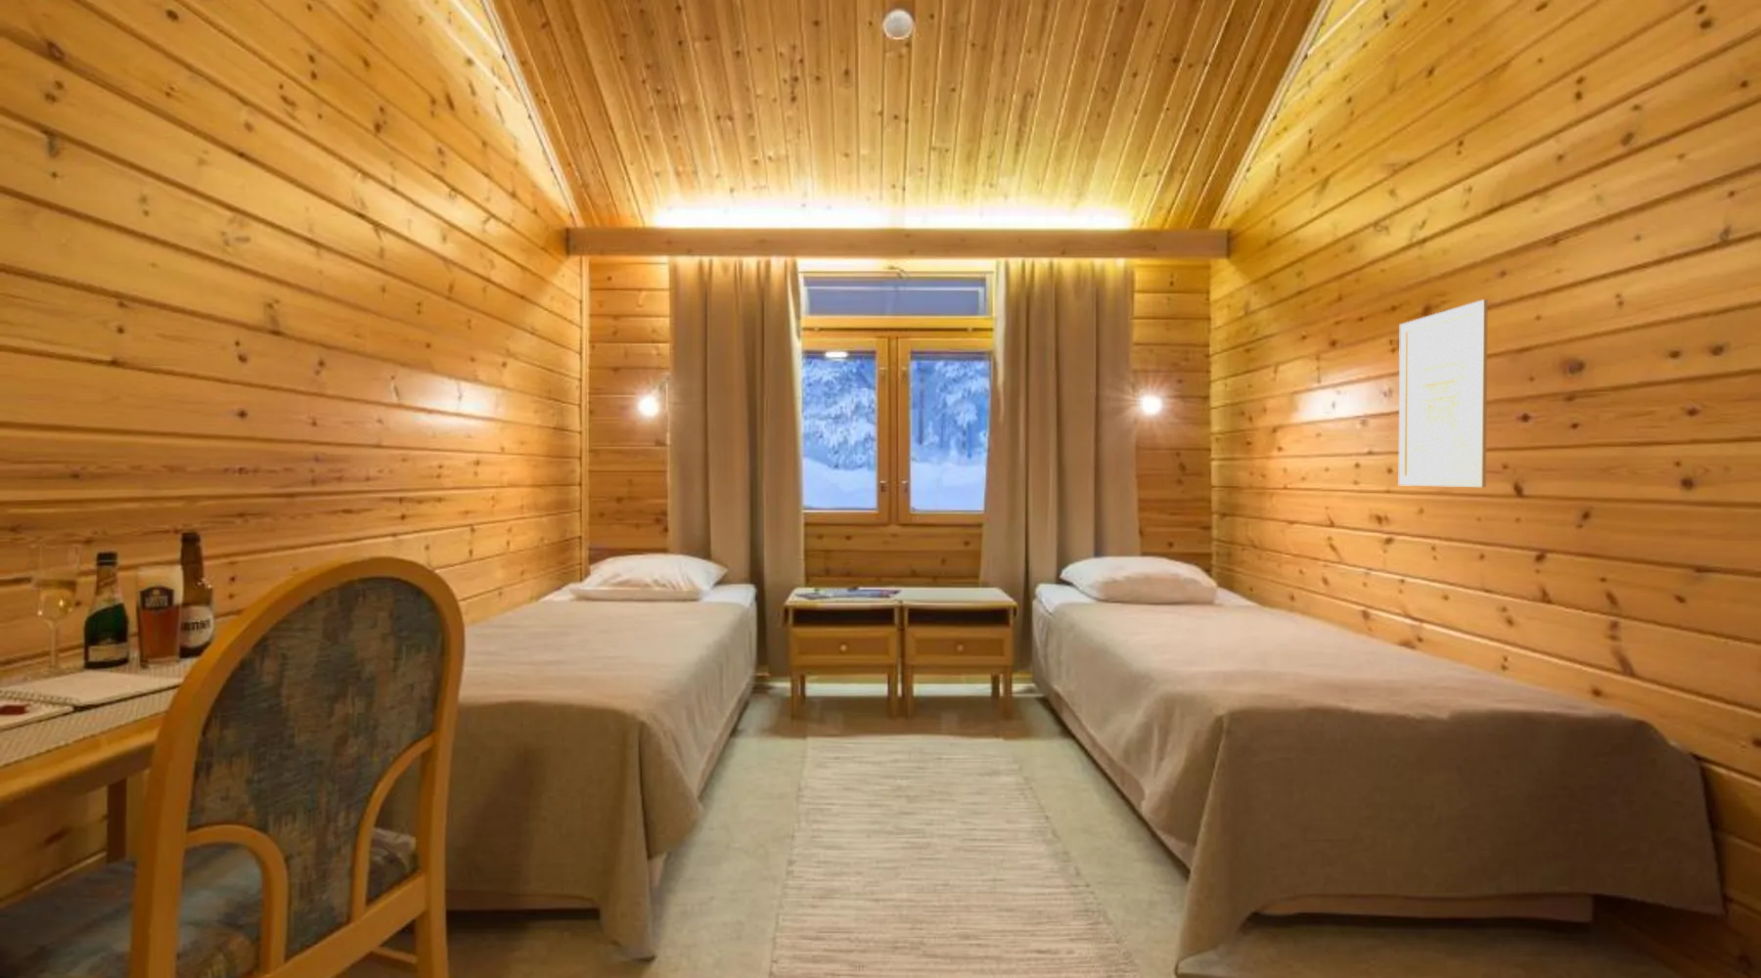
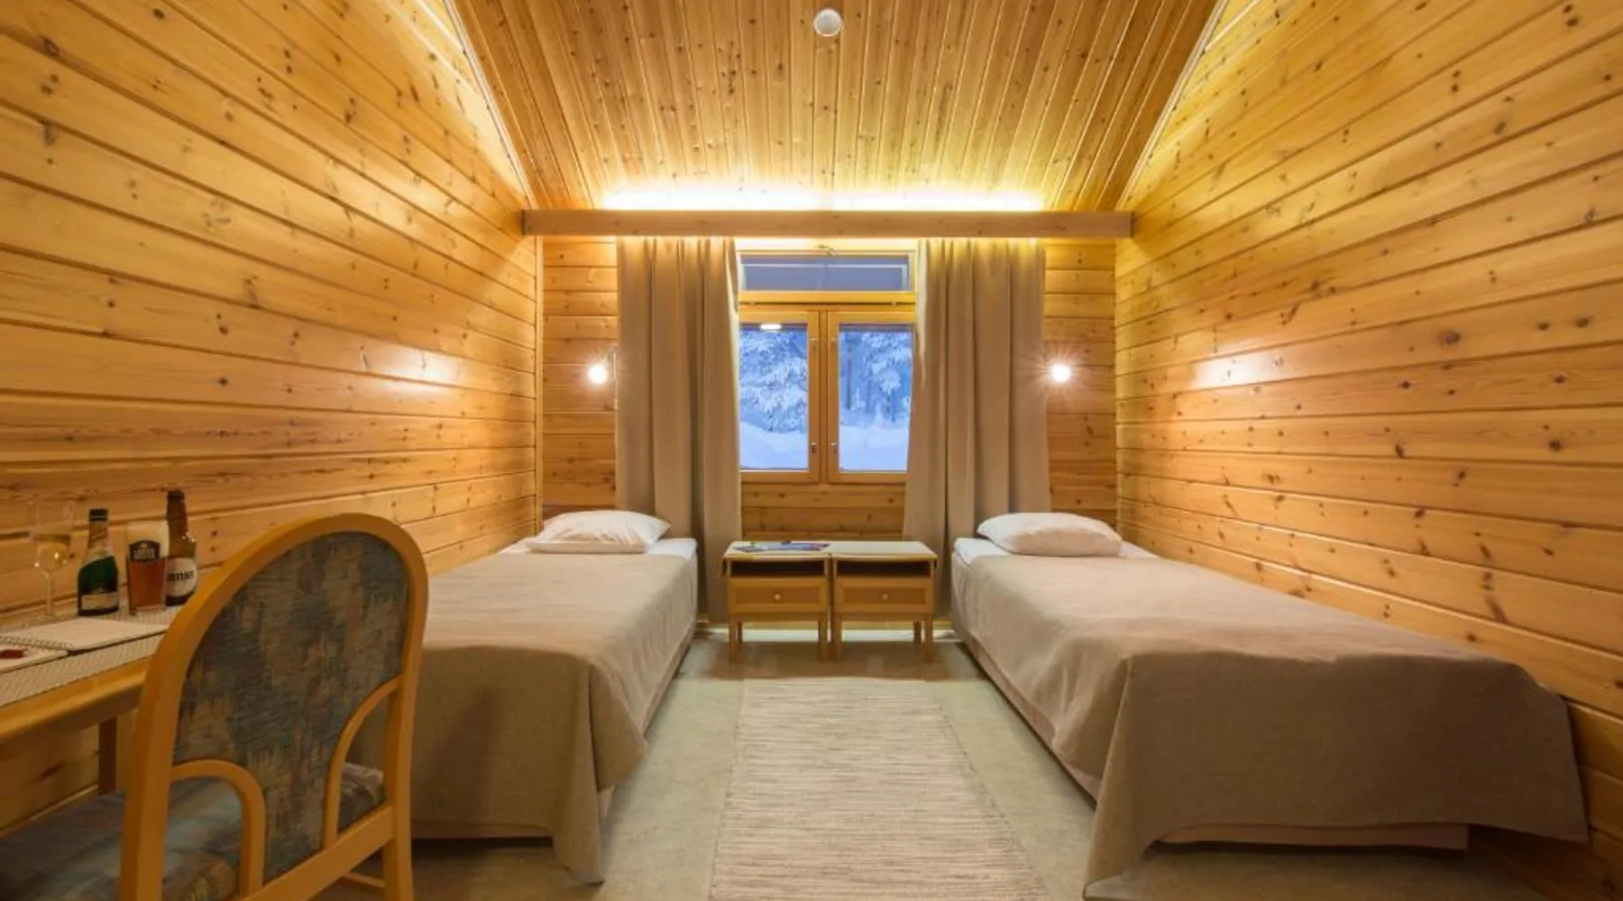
- wall art [1398,299,1489,488]
